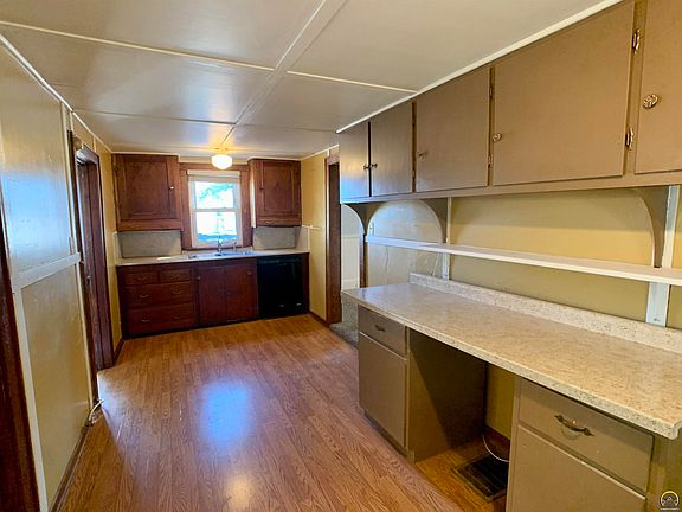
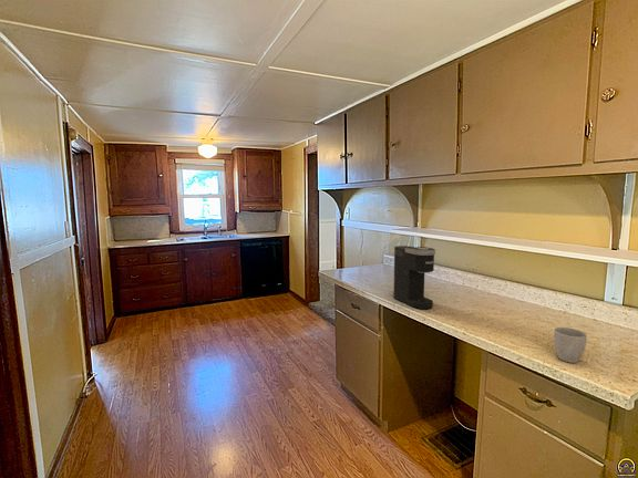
+ mug [553,326,588,364]
+ coffee maker [392,245,436,310]
